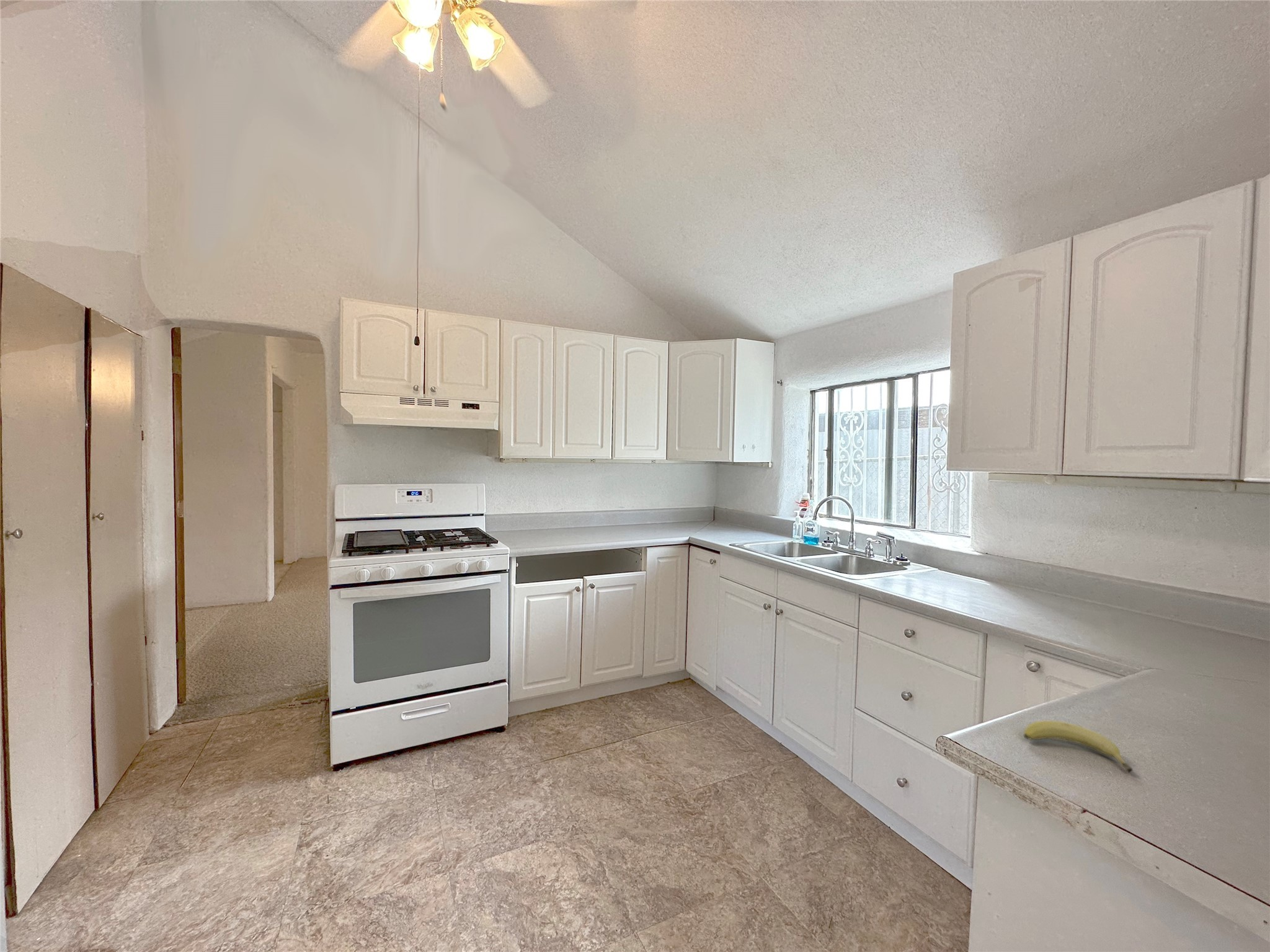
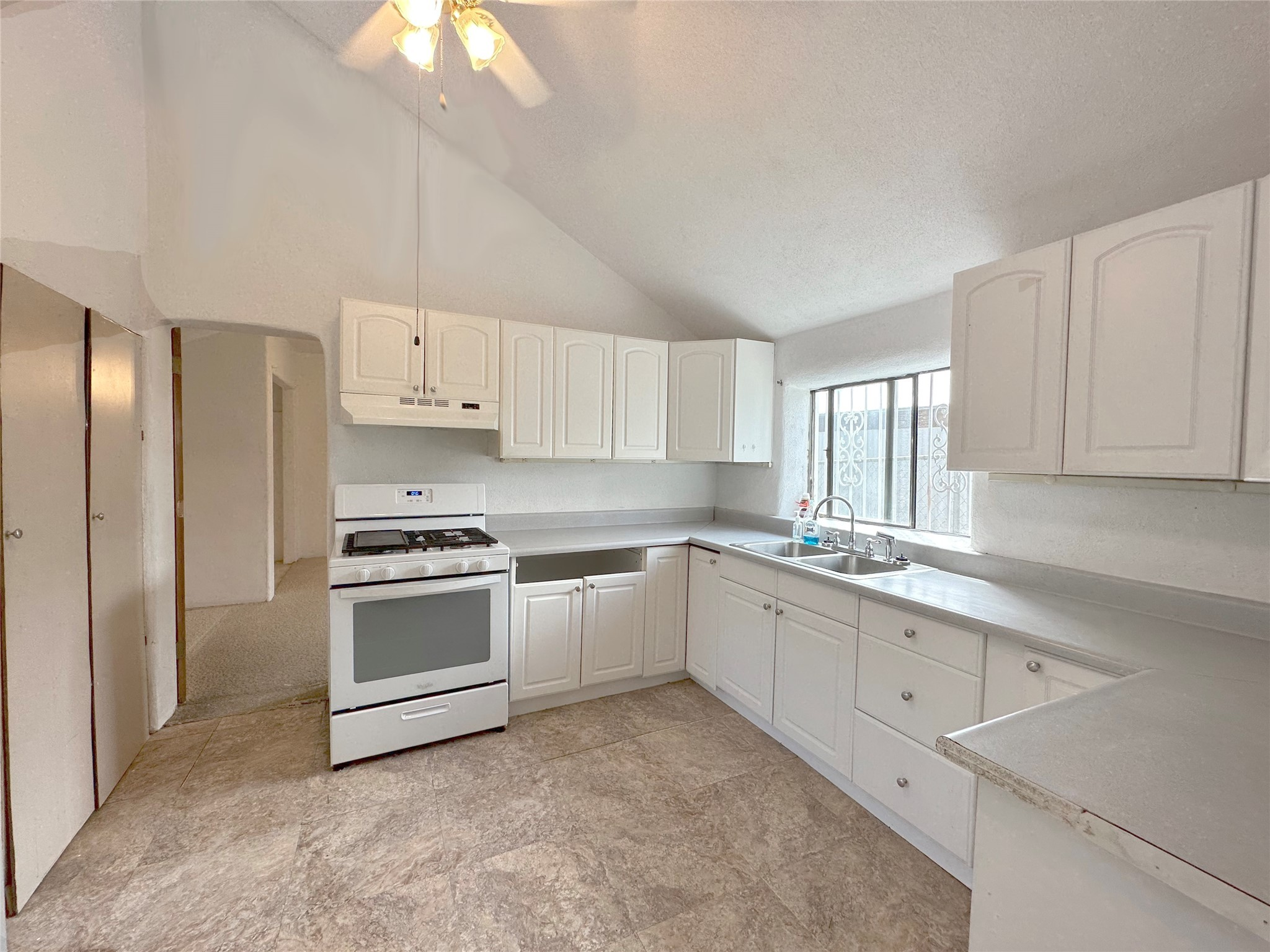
- fruit [1023,720,1134,774]
